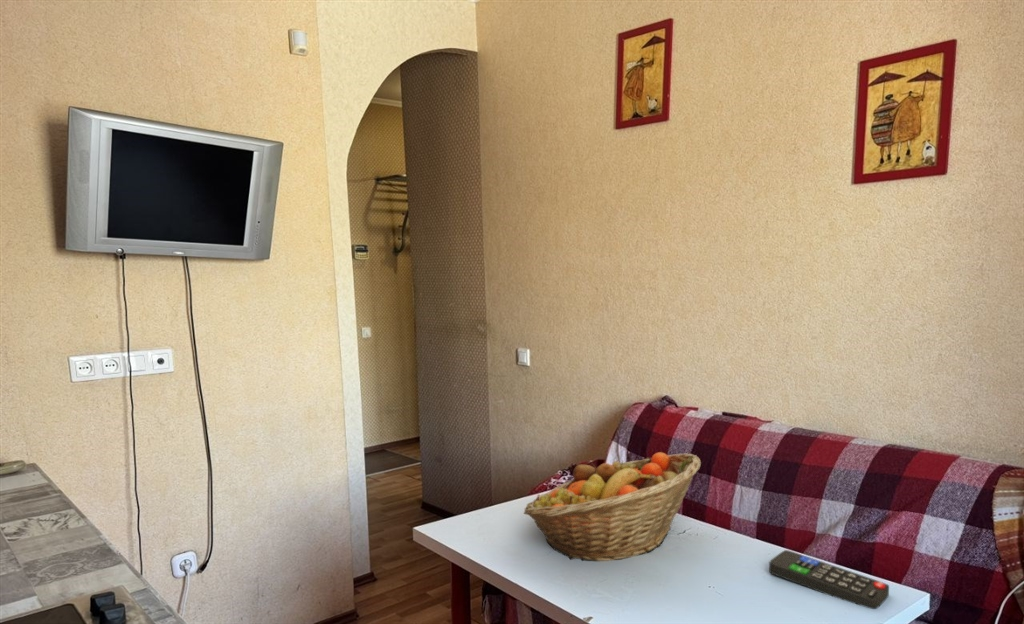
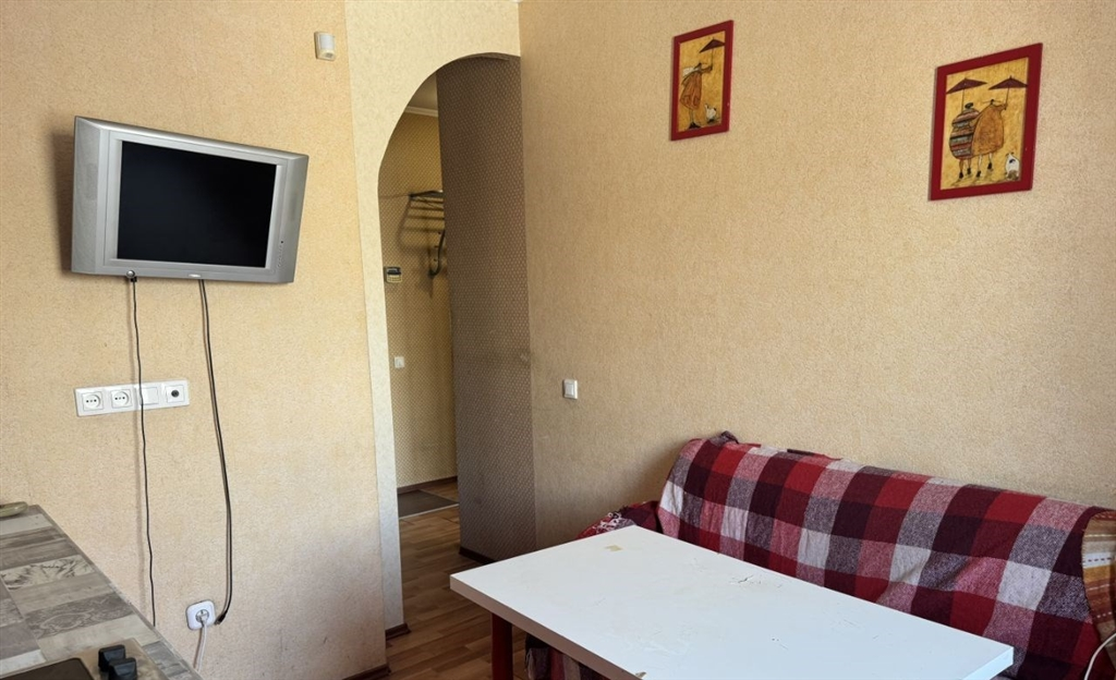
- remote control [768,549,890,610]
- fruit basket [523,451,702,562]
